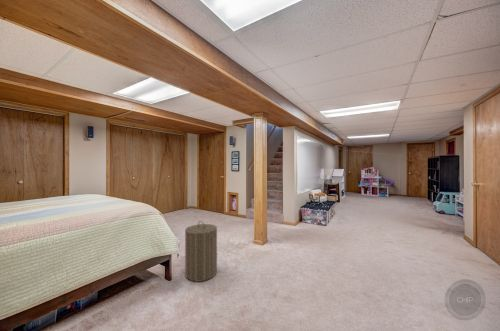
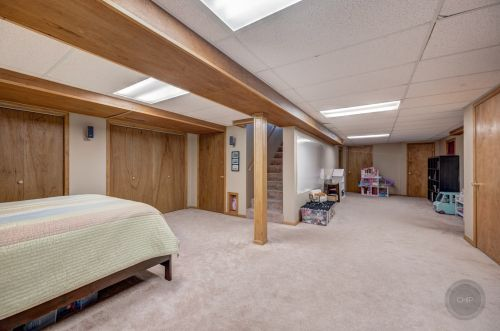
- laundry hamper [184,220,218,283]
